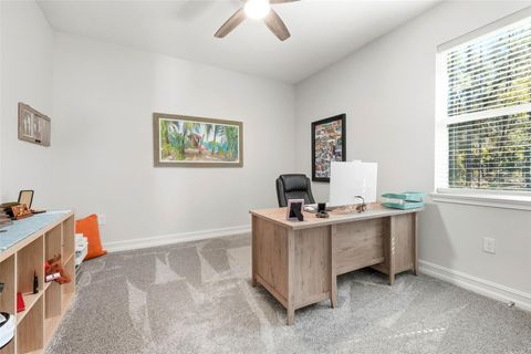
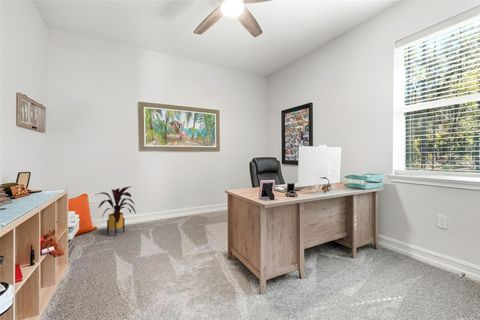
+ house plant [94,185,137,237]
